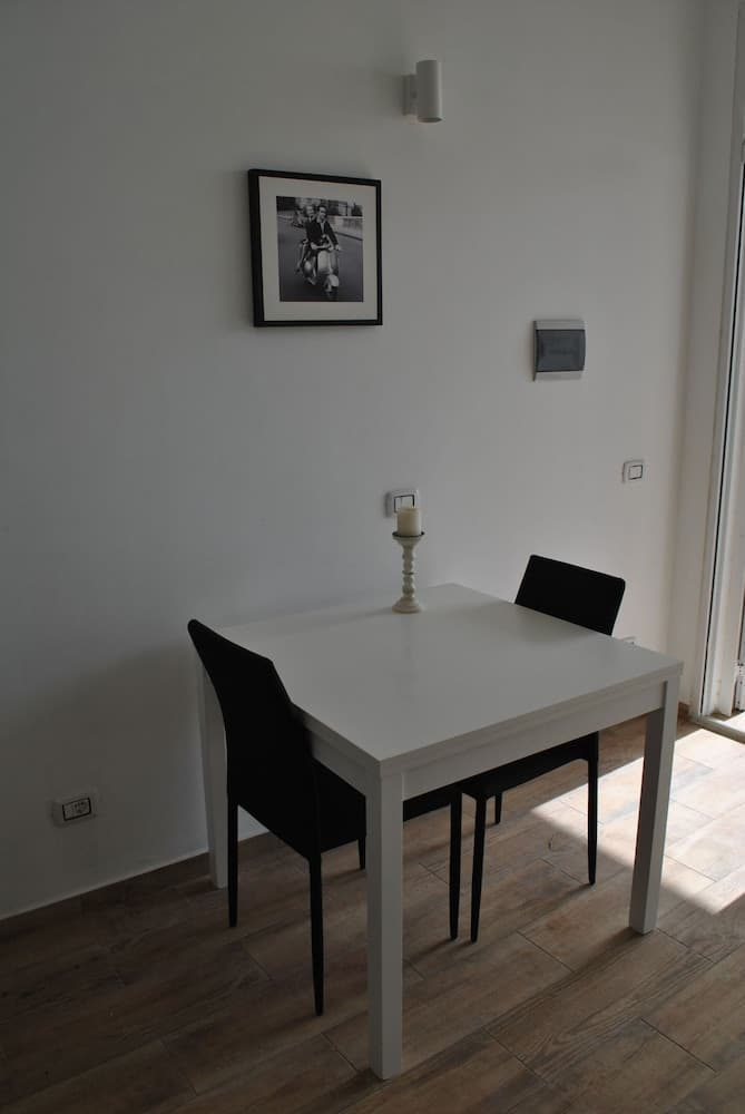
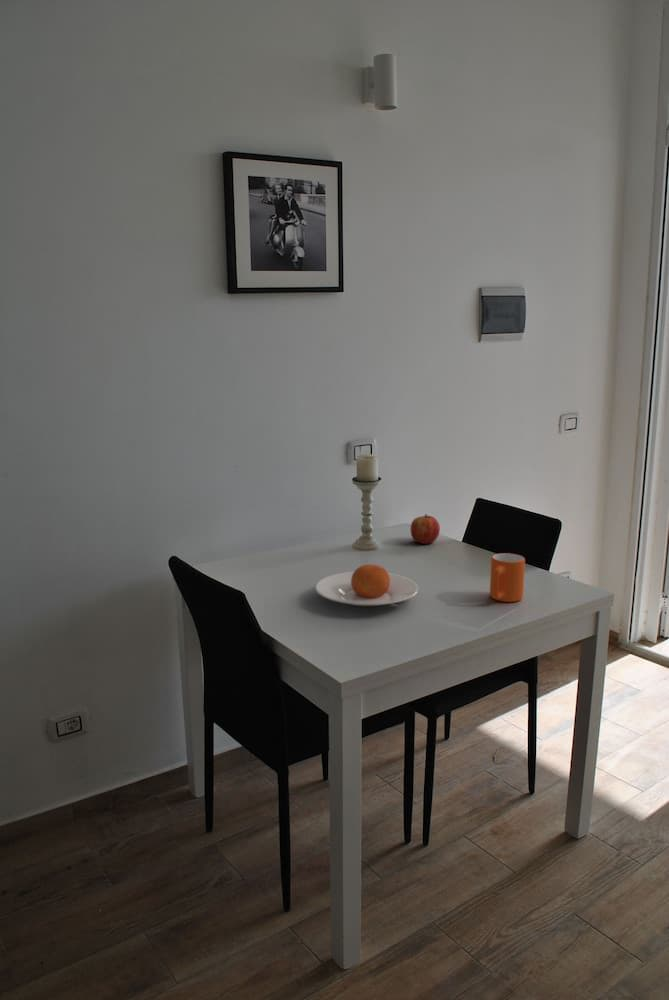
+ plate [314,563,419,607]
+ apple [410,513,441,545]
+ mug [489,552,526,603]
